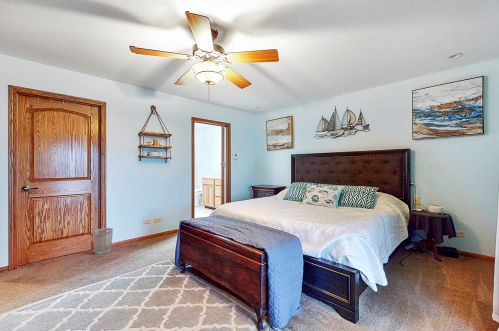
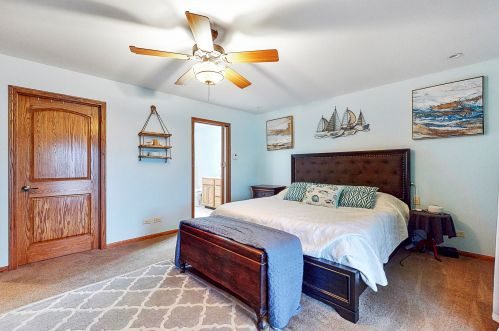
- wastebasket [92,227,114,255]
